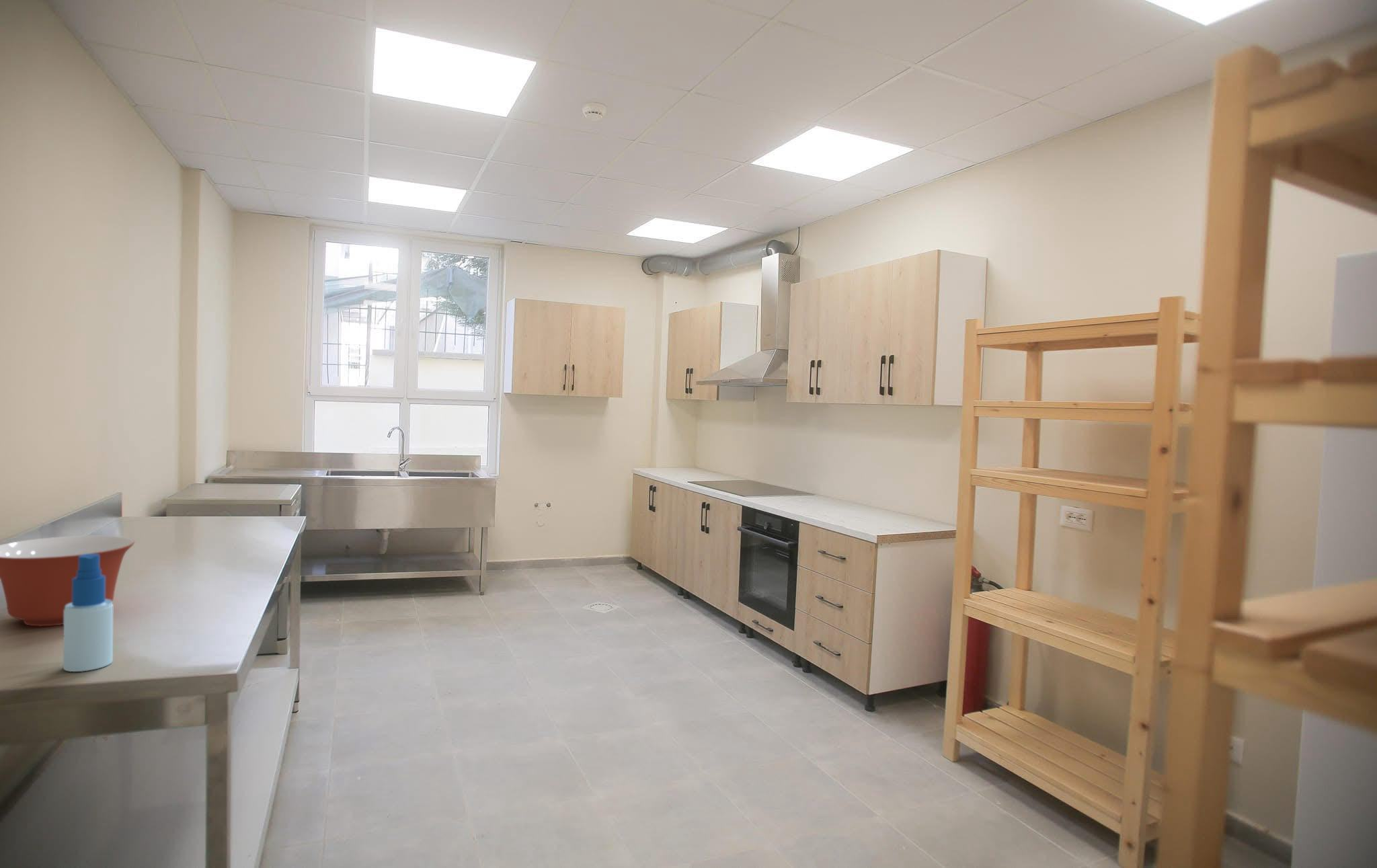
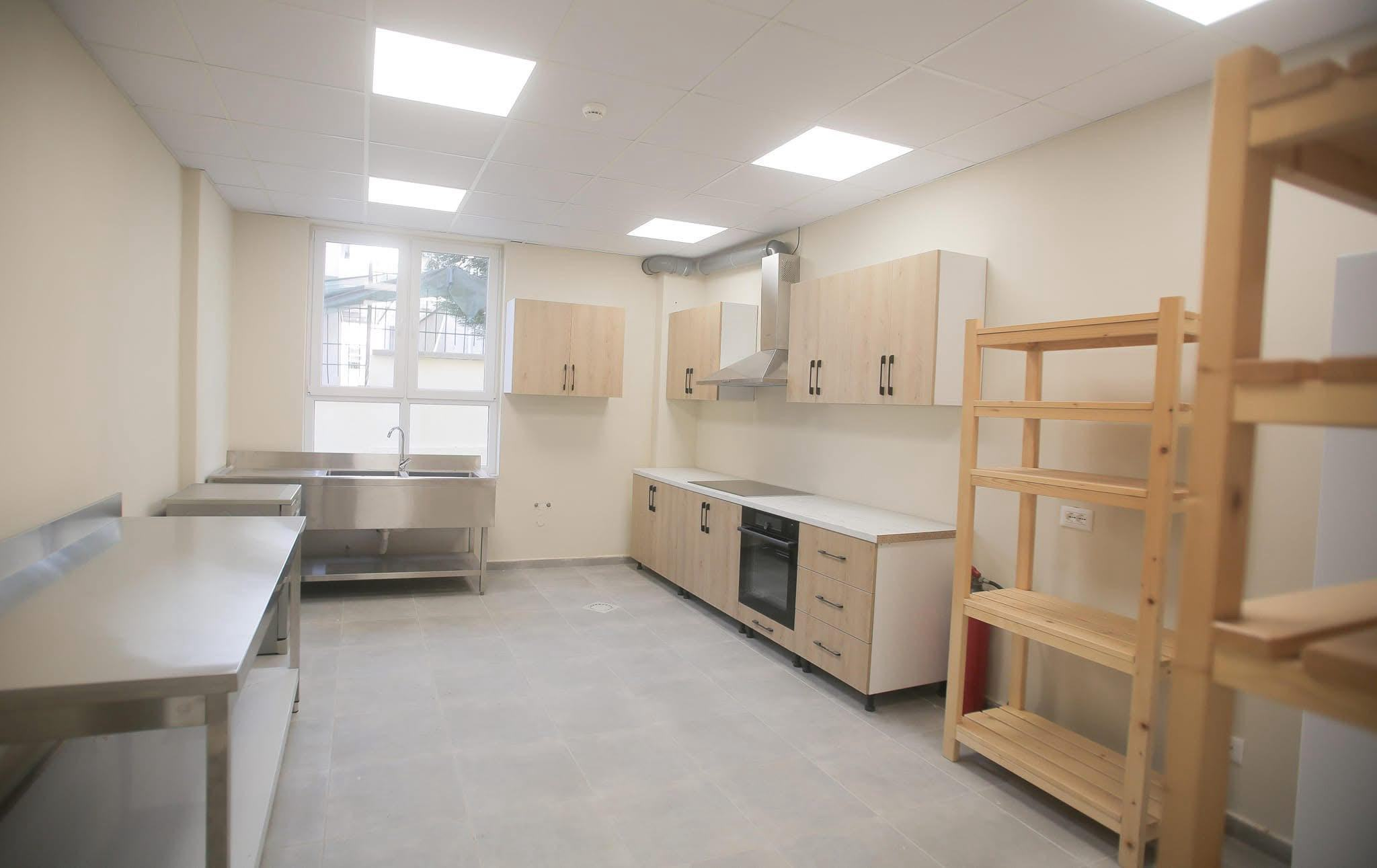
- mixing bowl [0,535,135,627]
- spray bottle [63,553,114,672]
